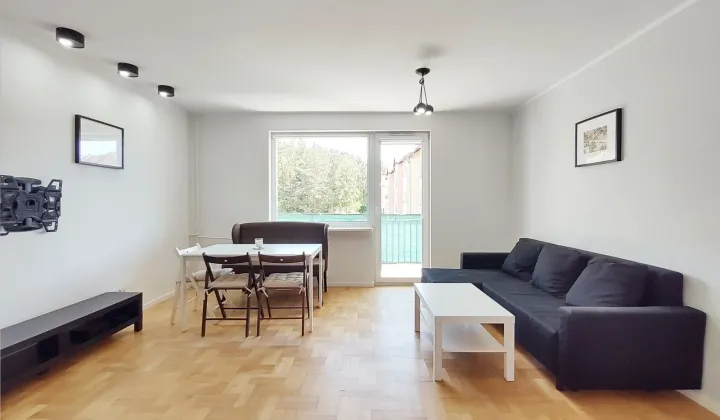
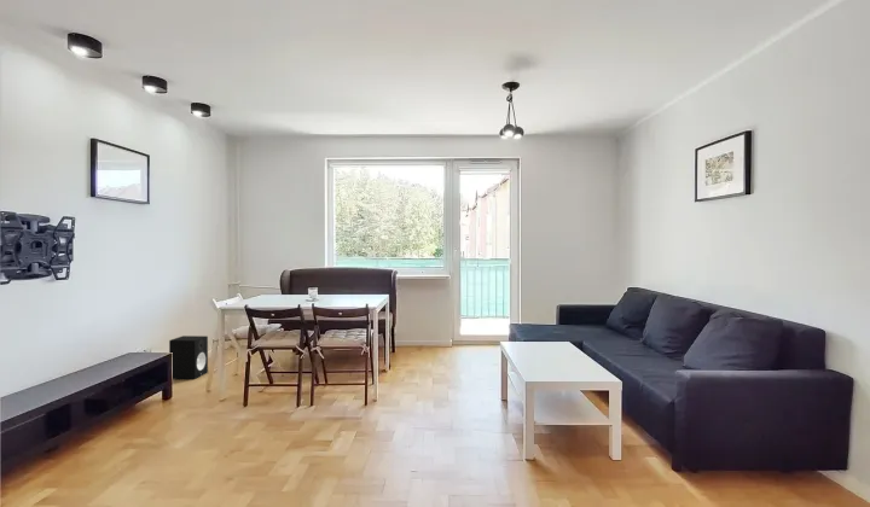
+ speaker [168,334,209,380]
